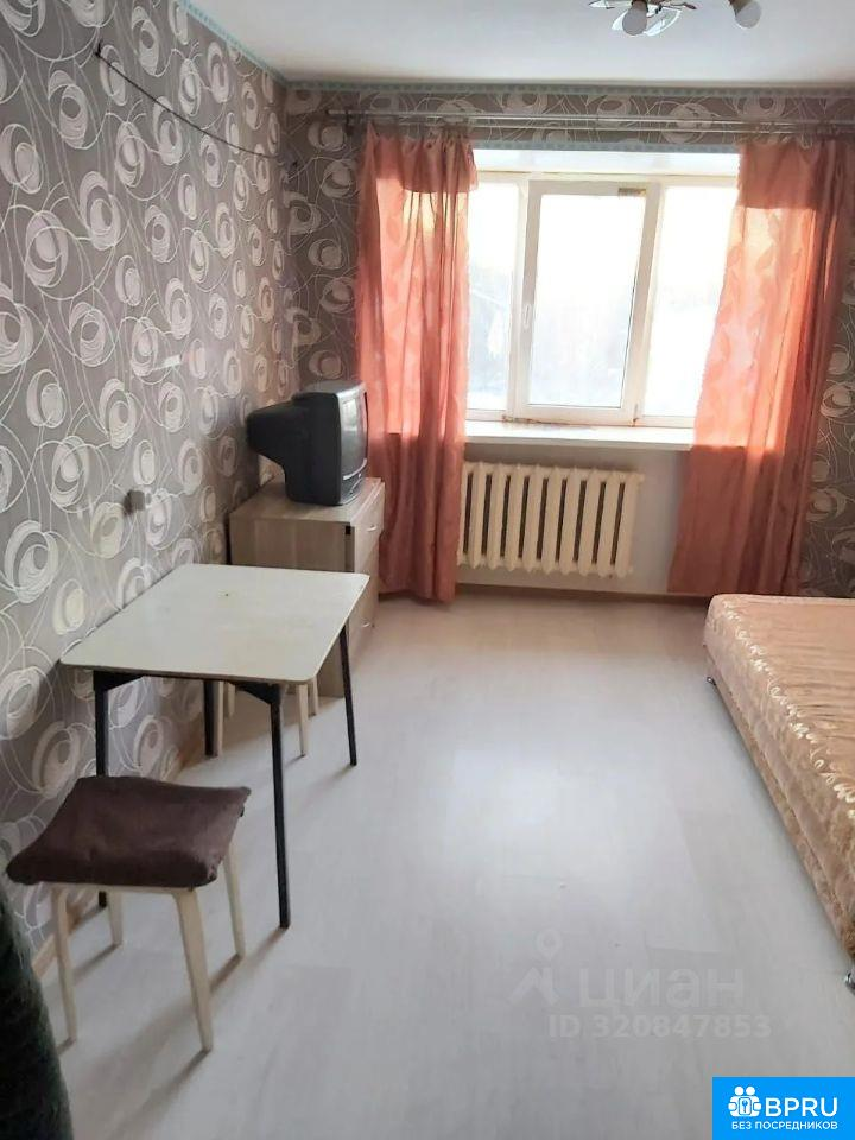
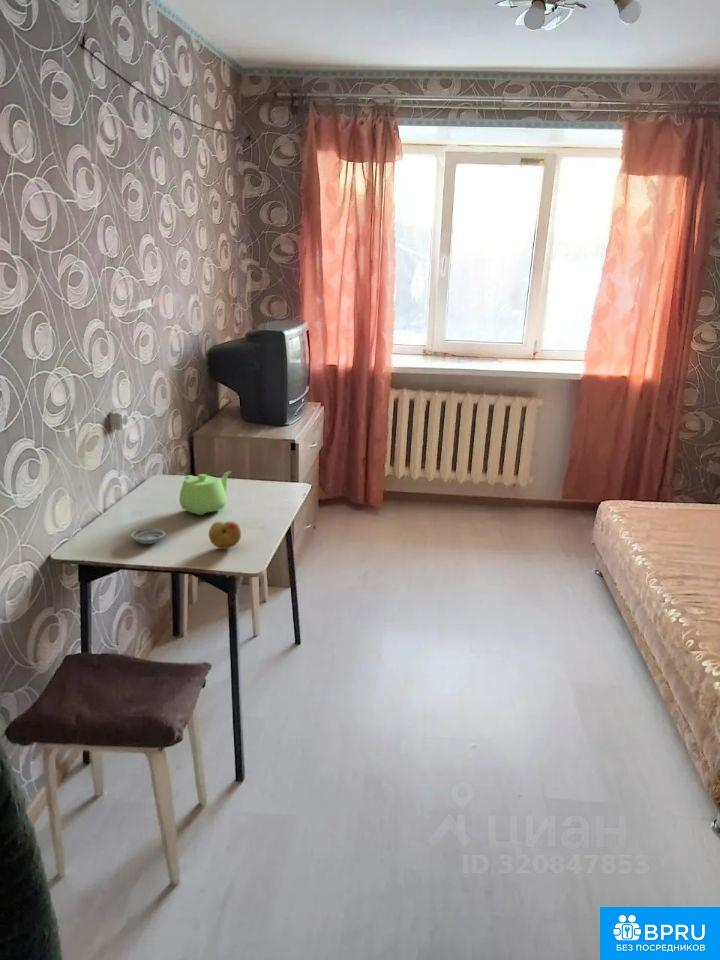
+ teapot [178,470,232,516]
+ fruit [208,520,242,549]
+ saucer [130,527,166,545]
